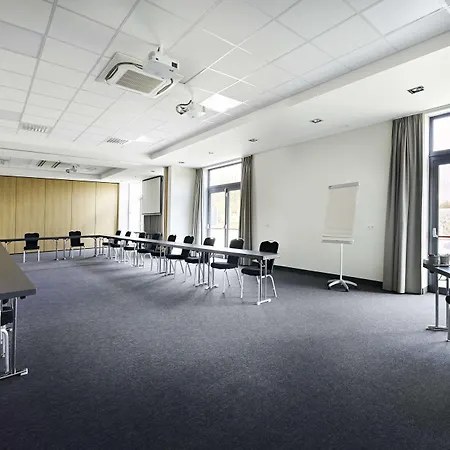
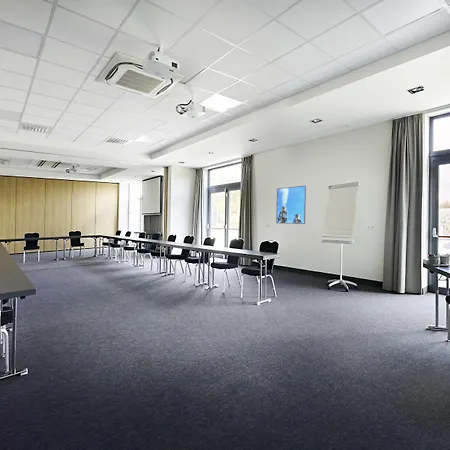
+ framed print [275,185,307,225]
